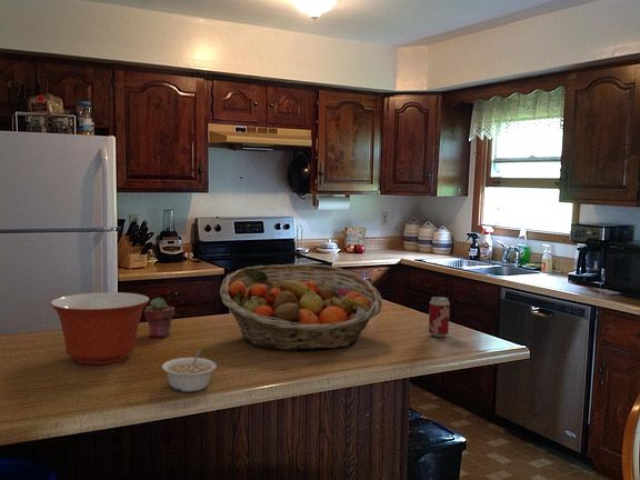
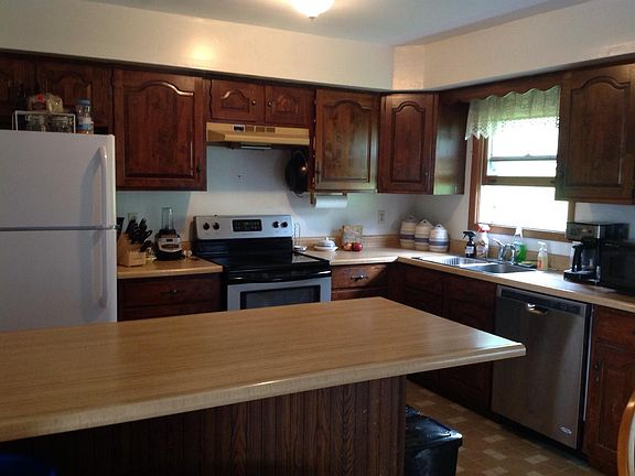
- potted succulent [143,297,176,339]
- beverage can [428,296,451,338]
- fruit basket [219,263,383,352]
- legume [161,349,218,393]
- mixing bowl [49,291,151,366]
